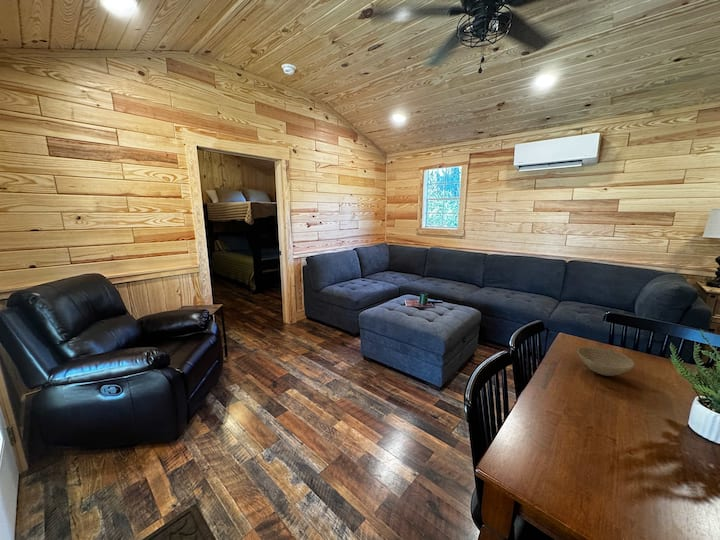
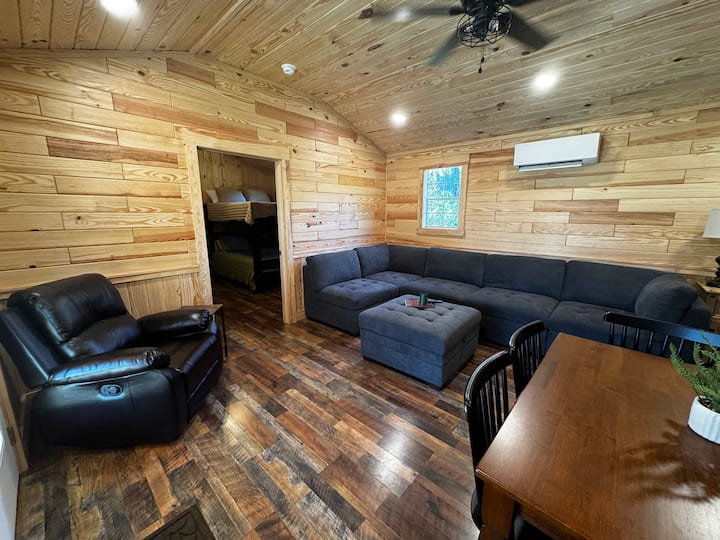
- bowl [576,346,635,377]
